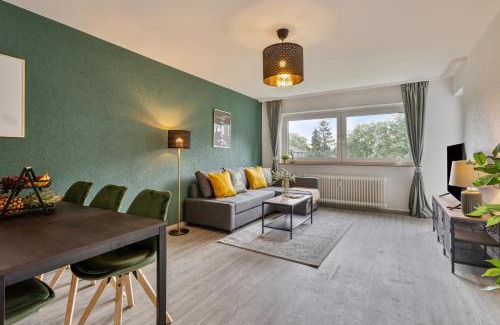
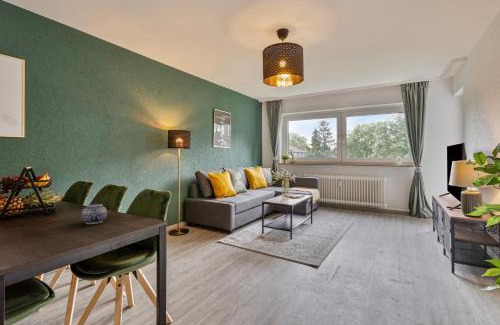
+ teapot [81,200,108,225]
